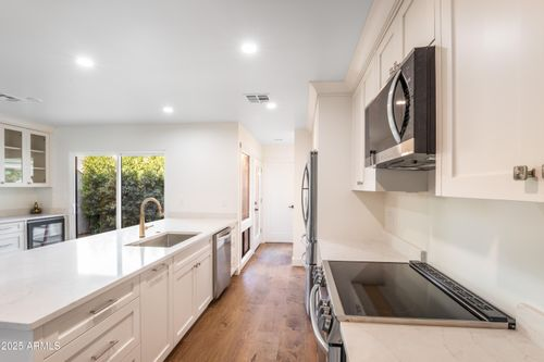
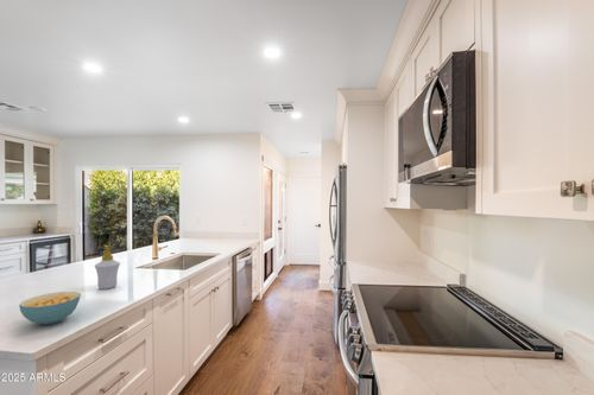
+ soap bottle [94,244,121,291]
+ cereal bowl [18,291,82,326]
